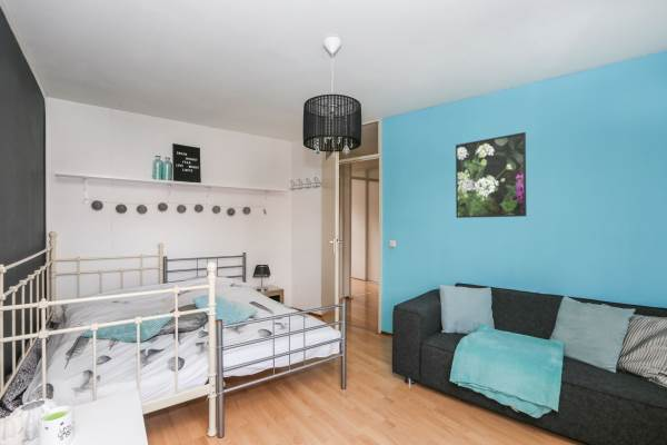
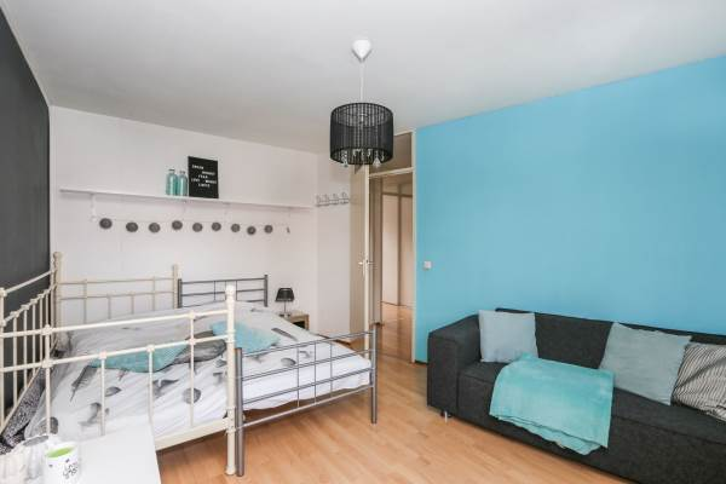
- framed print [455,131,527,219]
